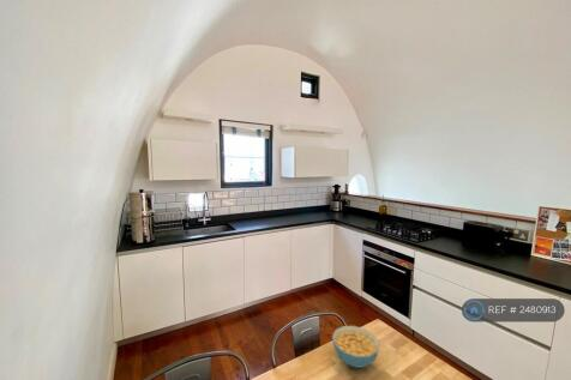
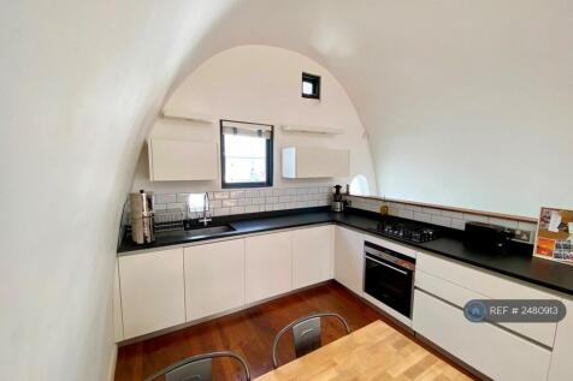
- cereal bowl [331,325,380,369]
